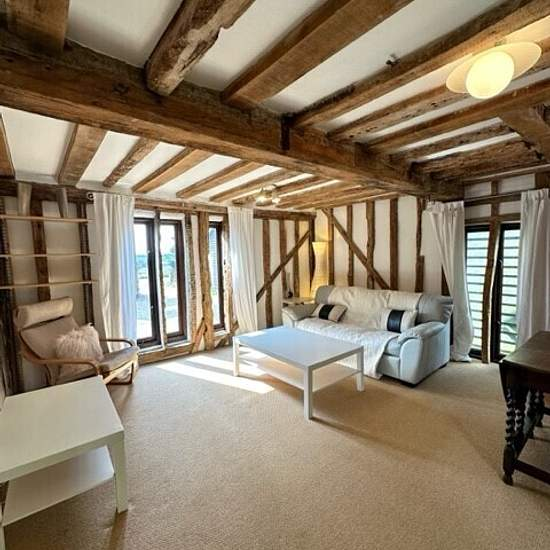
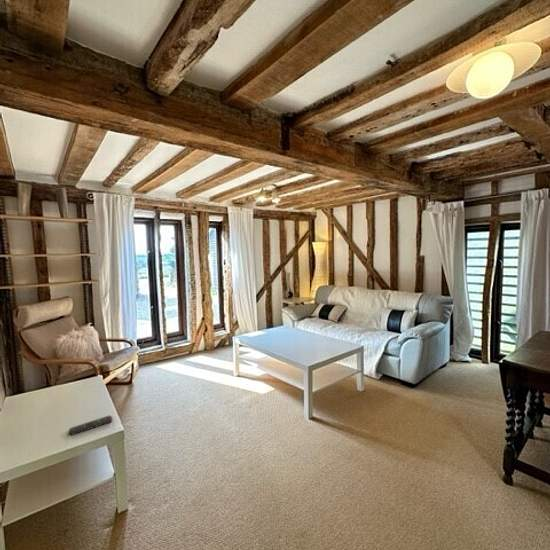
+ remote control [68,415,113,436]
